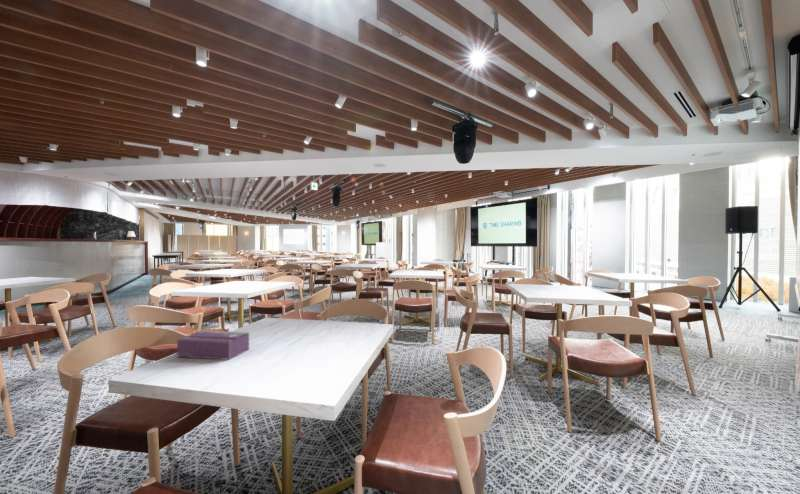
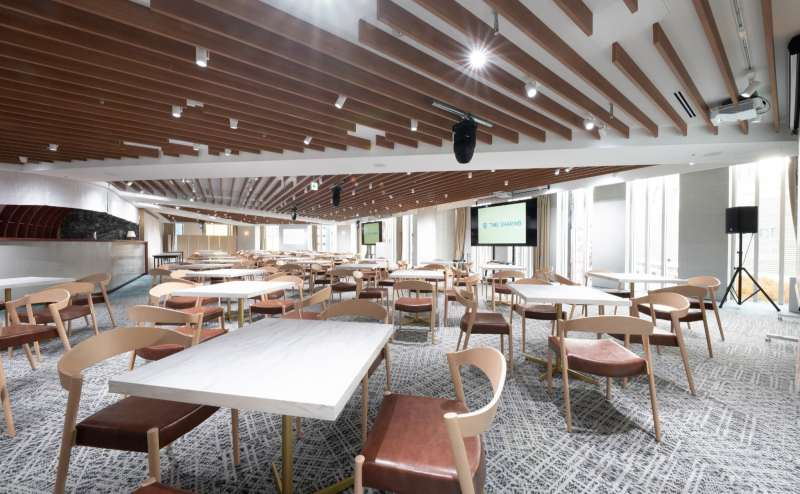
- tissue box [176,329,250,361]
